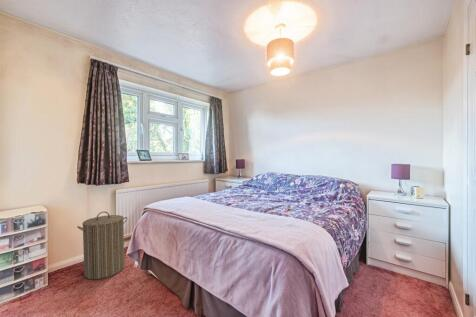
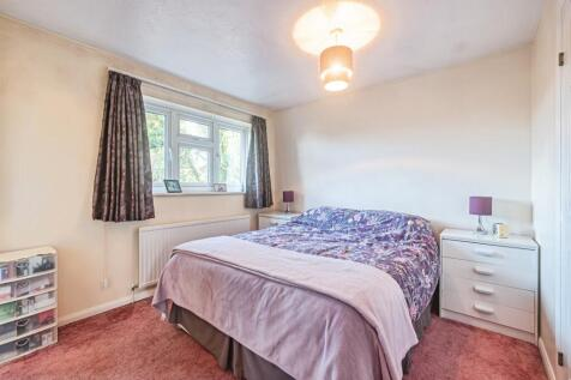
- laundry hamper [76,211,128,280]
